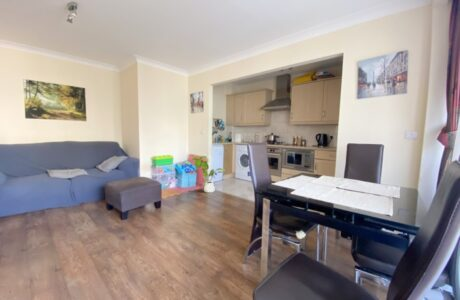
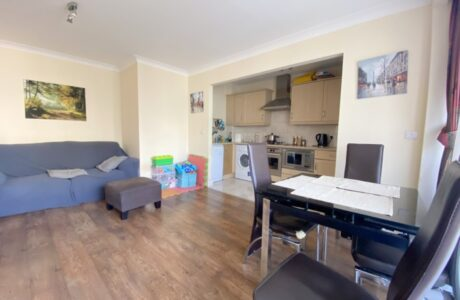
- house plant [190,155,227,193]
